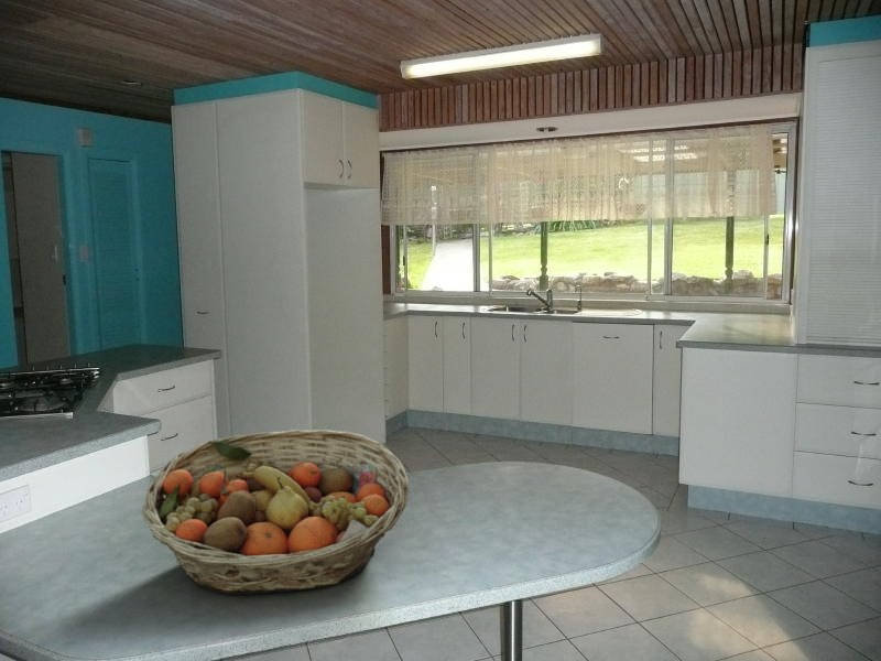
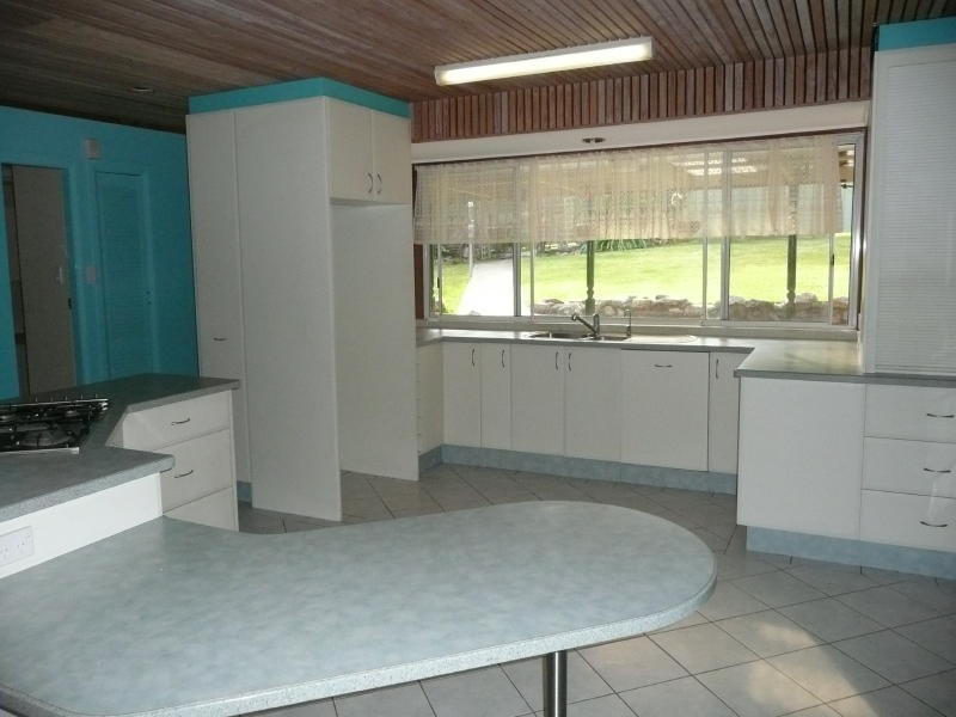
- fruit basket [141,429,410,595]
